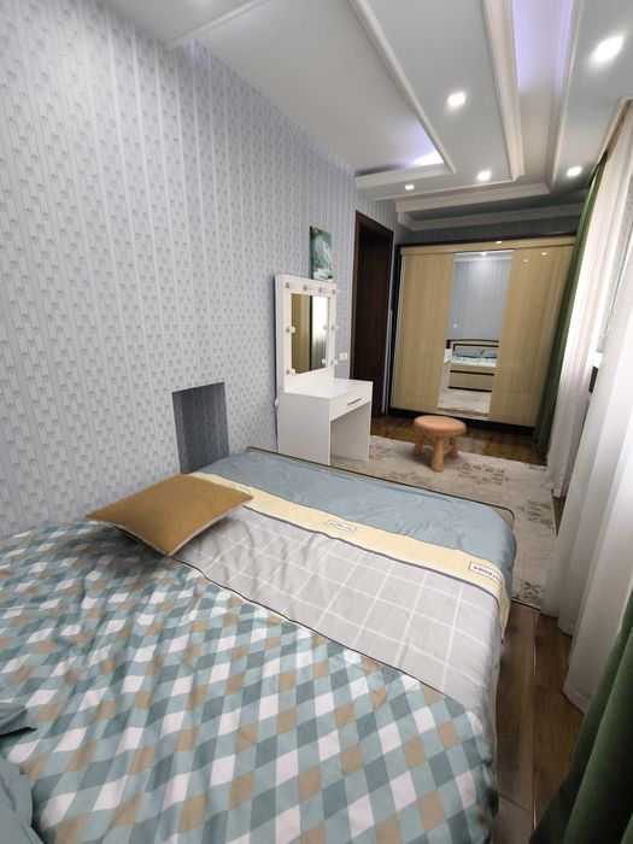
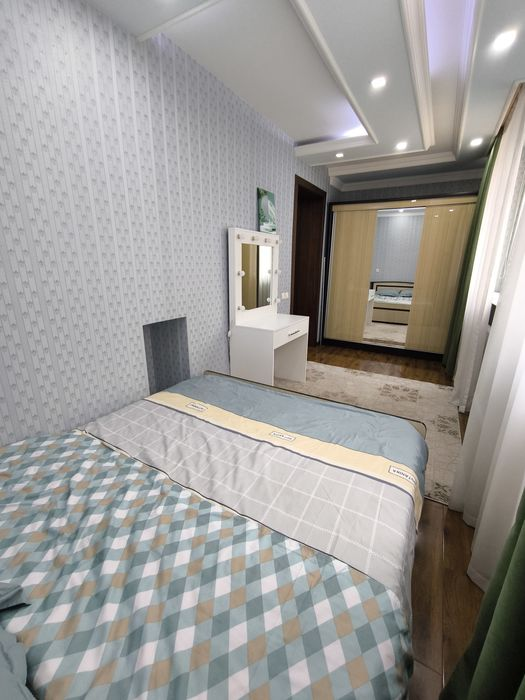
- stool [411,415,468,473]
- pillow [84,473,256,557]
